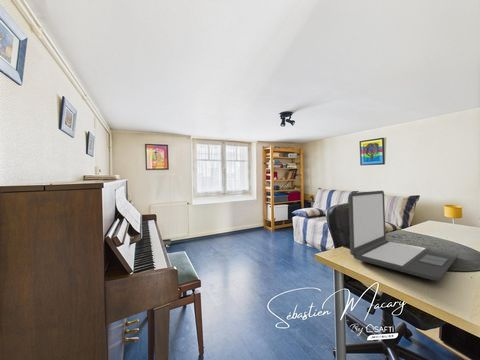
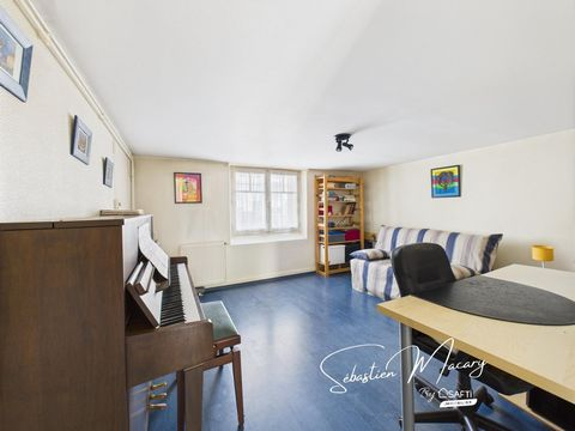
- laptop [347,190,459,282]
